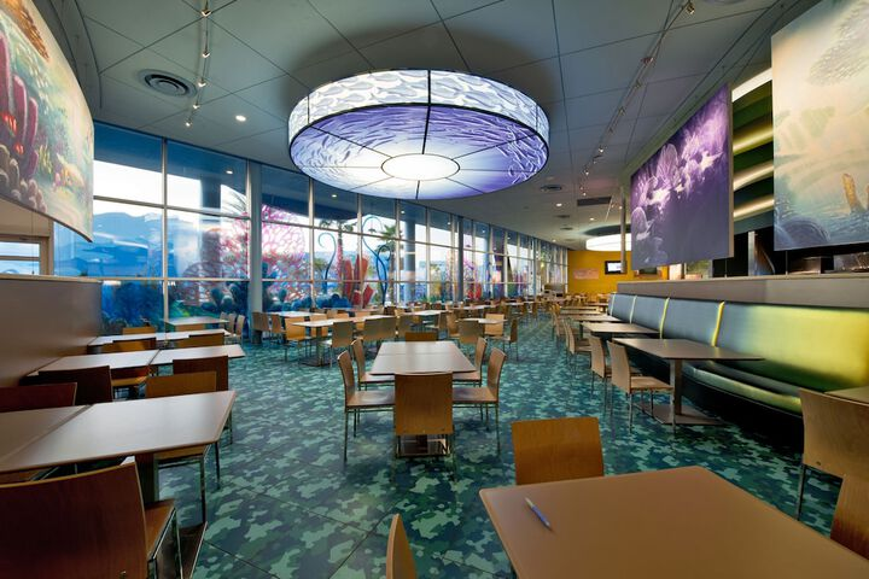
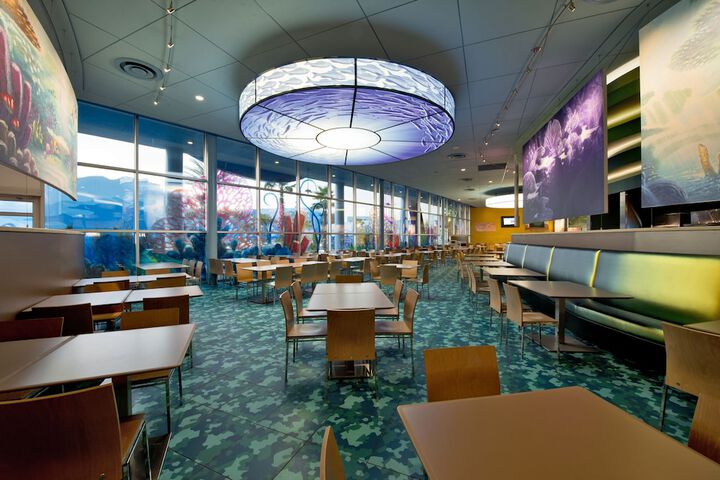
- pen [524,497,552,528]
